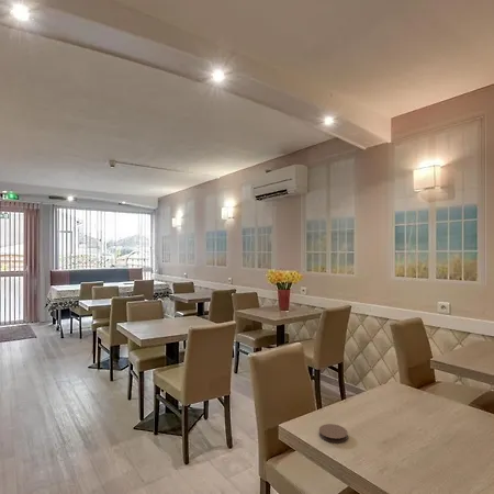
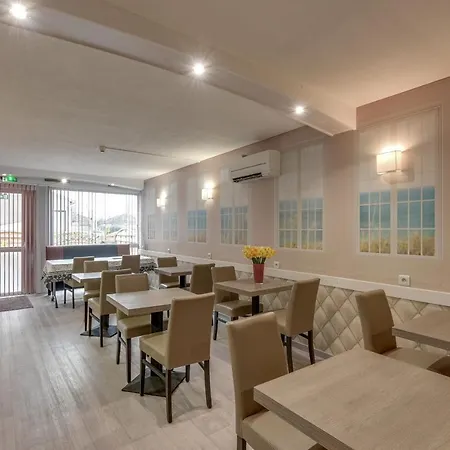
- coaster [318,423,349,444]
